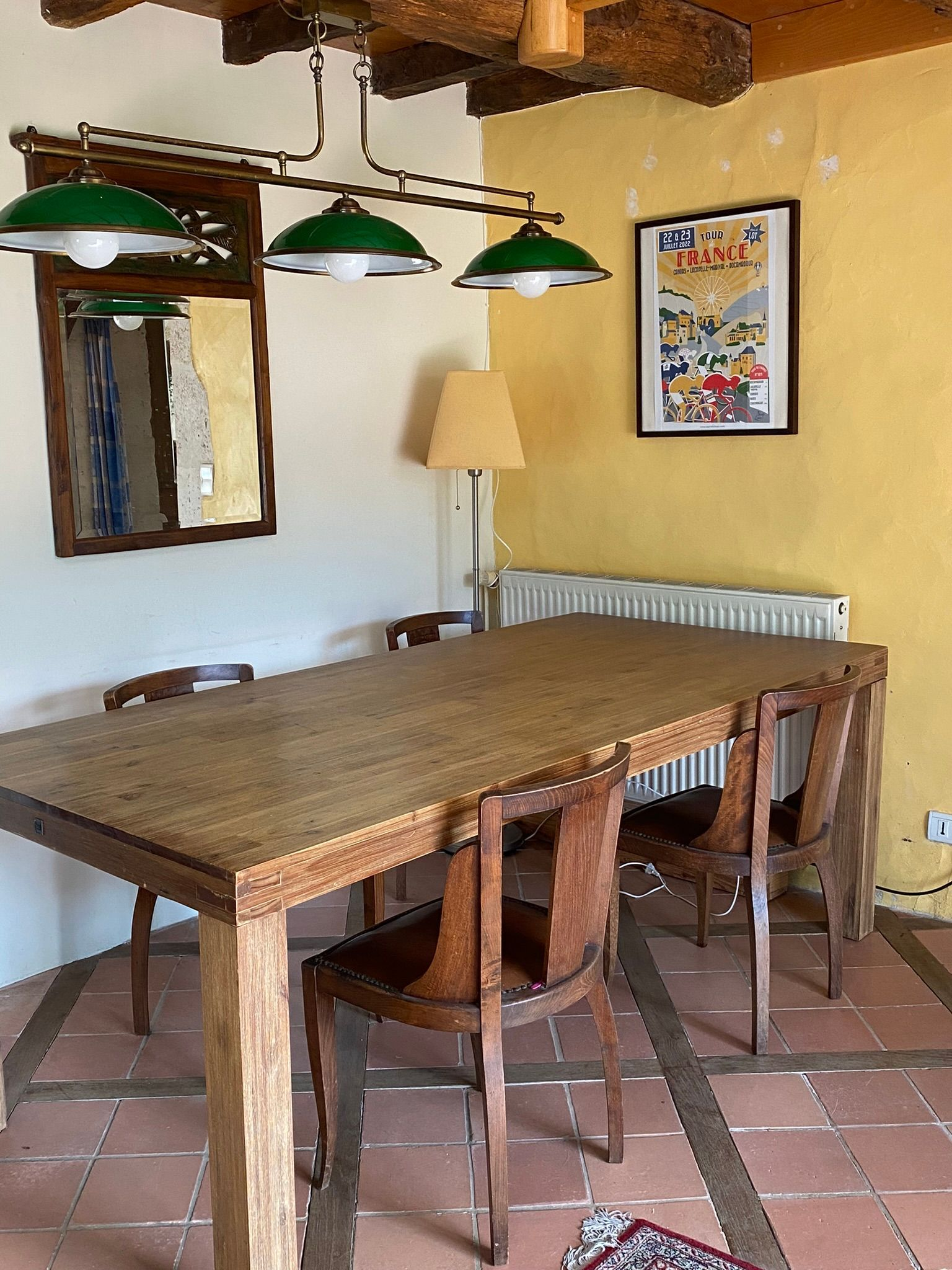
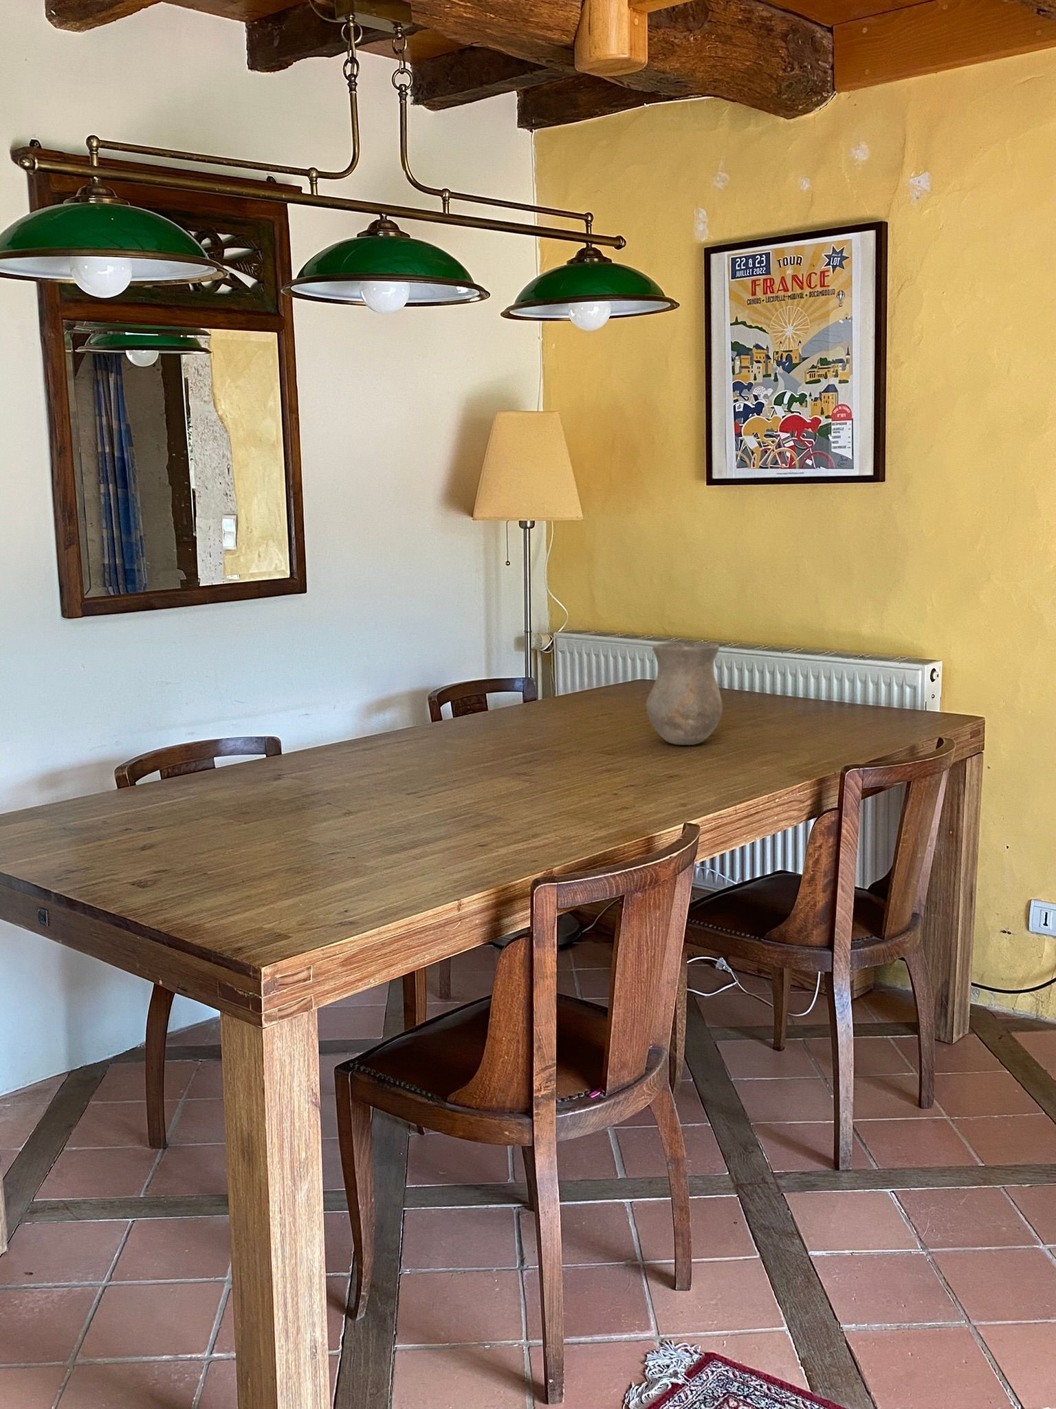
+ vase [646,642,723,746]
